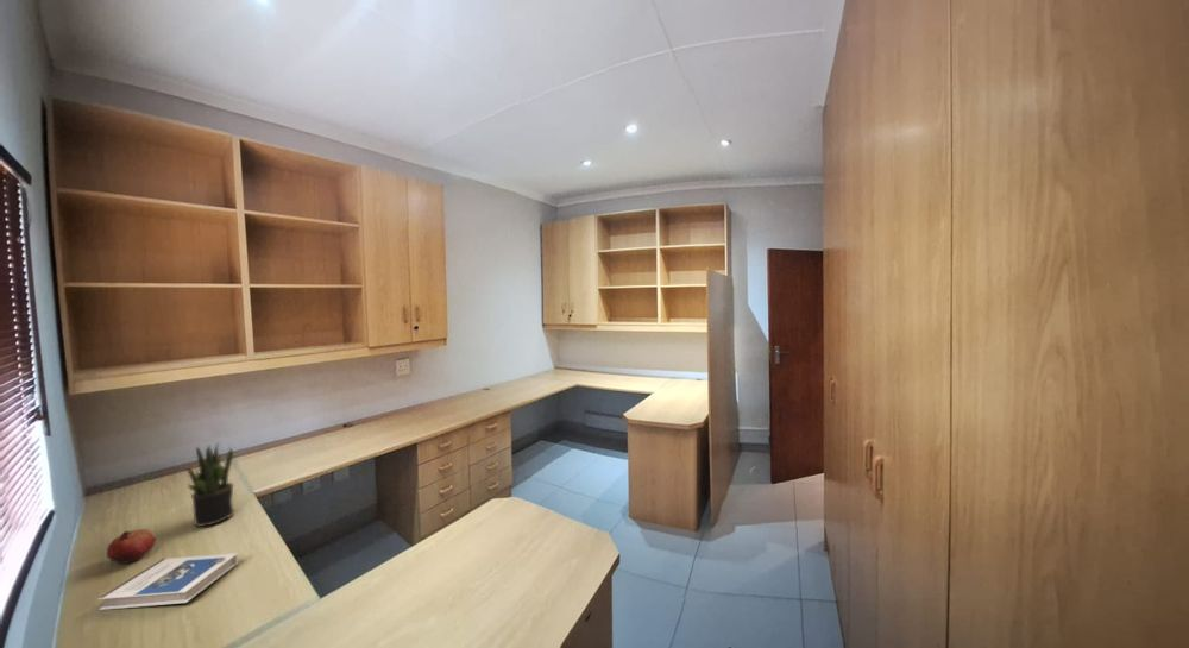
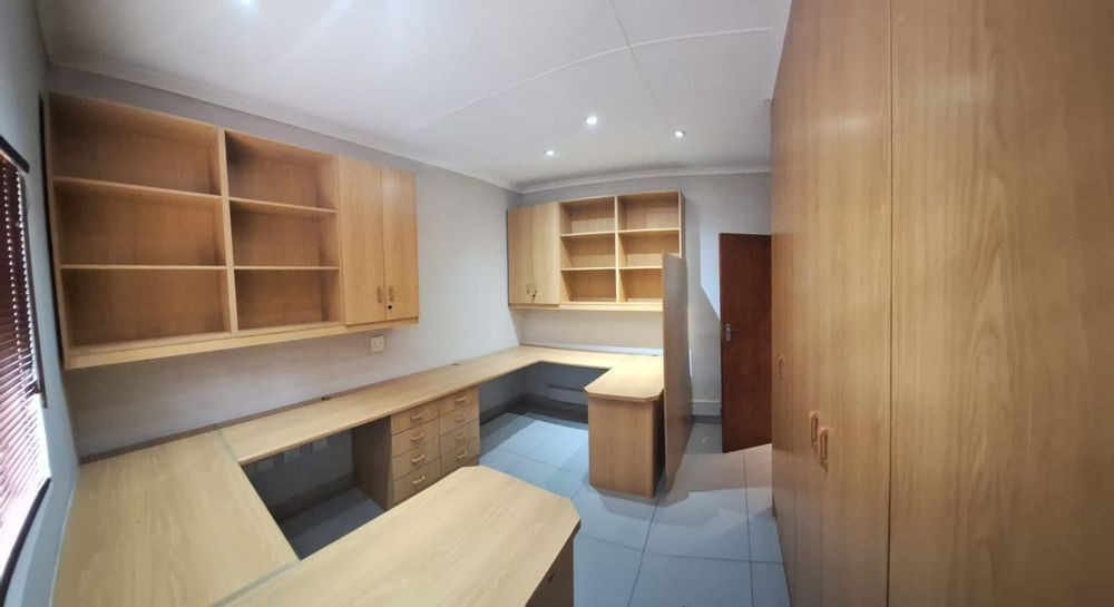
- potted plant [185,442,235,528]
- fruit [106,528,157,565]
- hardback book [96,553,239,611]
